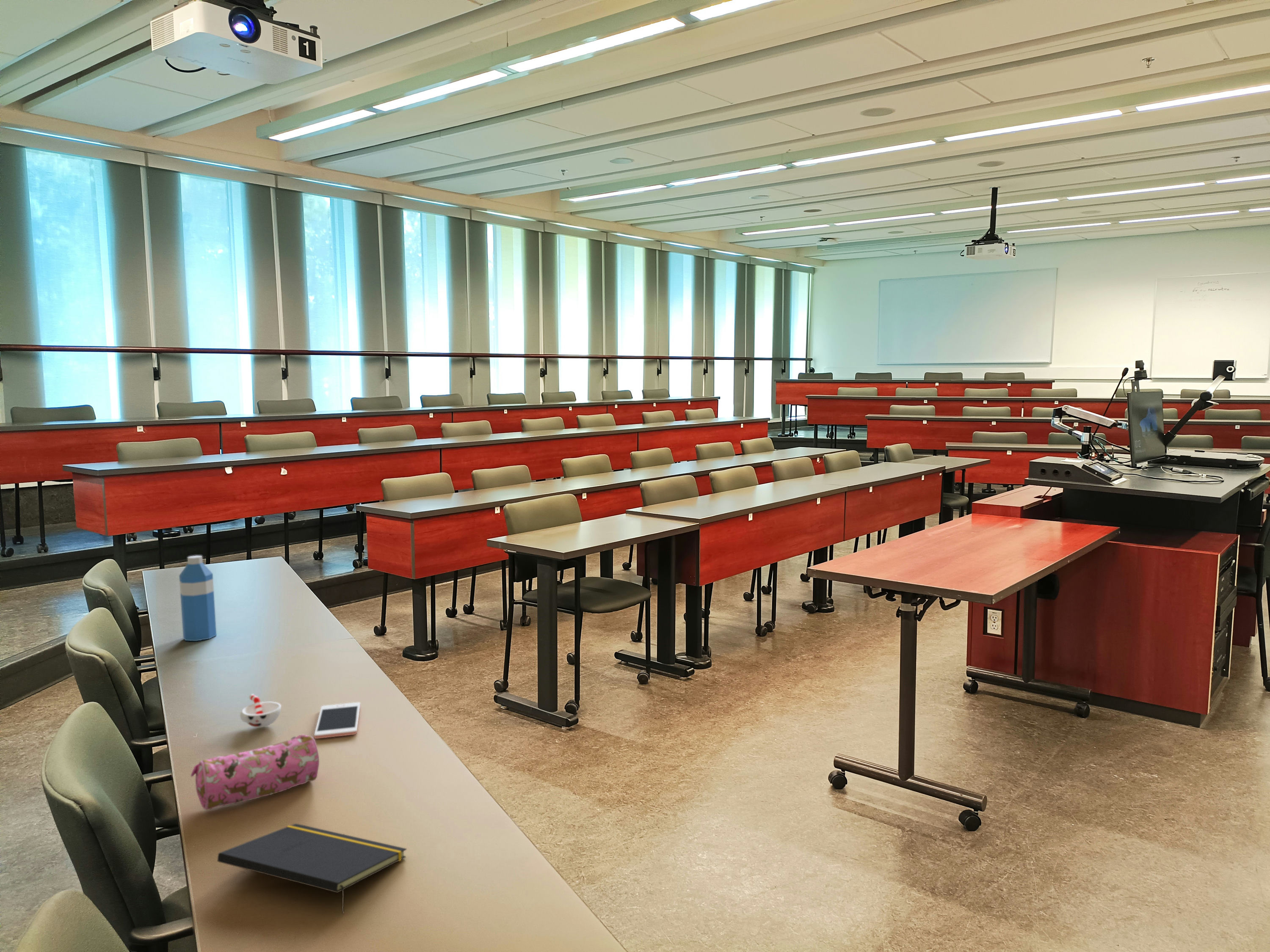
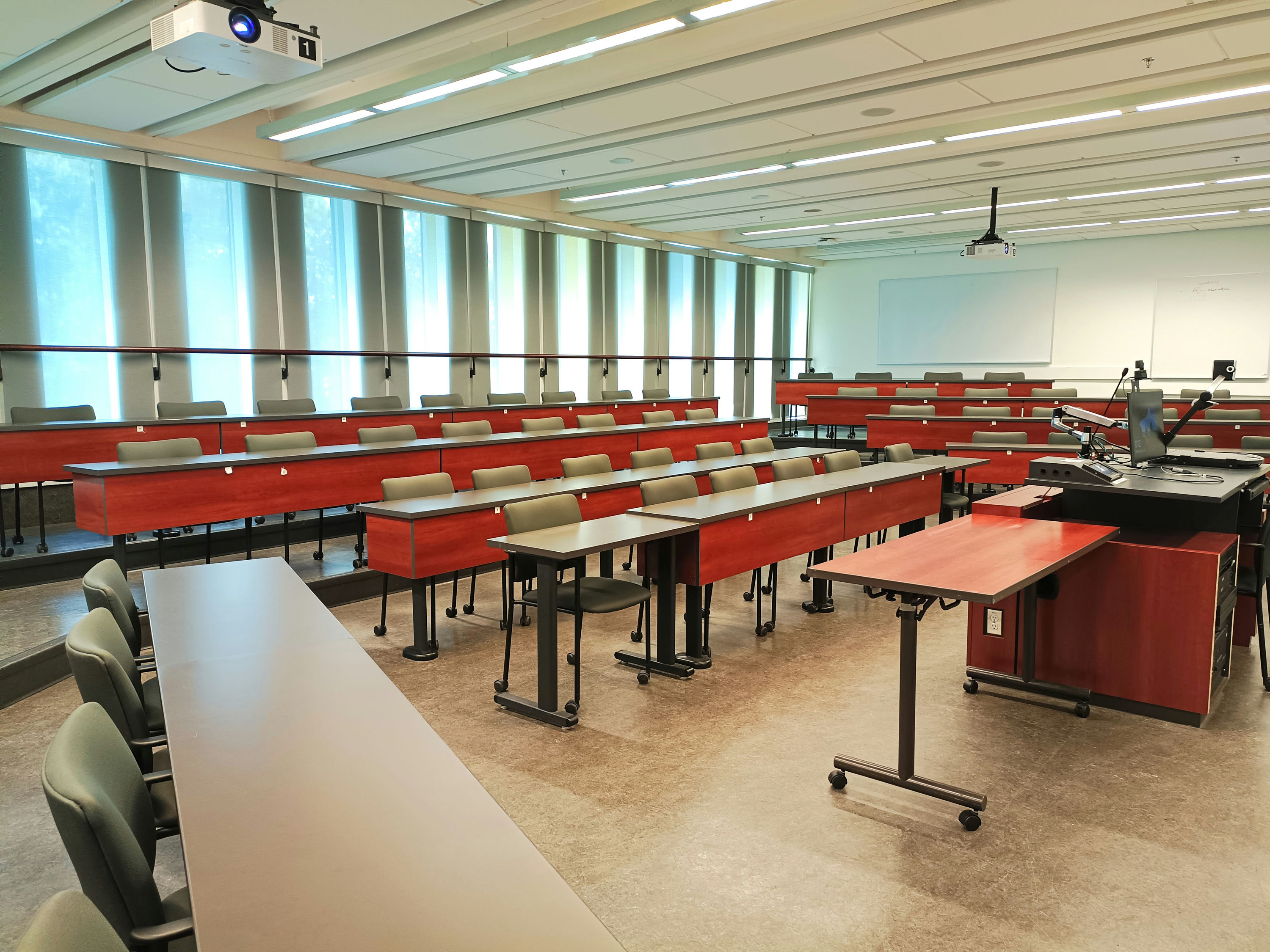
- cup [240,693,282,728]
- pencil case [191,734,320,811]
- cell phone [314,702,361,739]
- water bottle [179,555,217,641]
- notepad [217,823,407,914]
